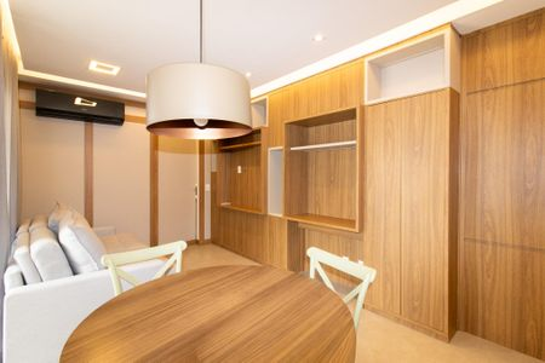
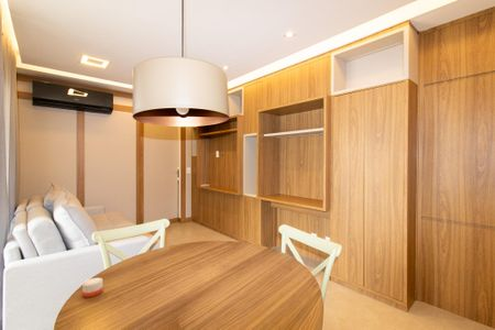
+ candle [81,277,103,298]
